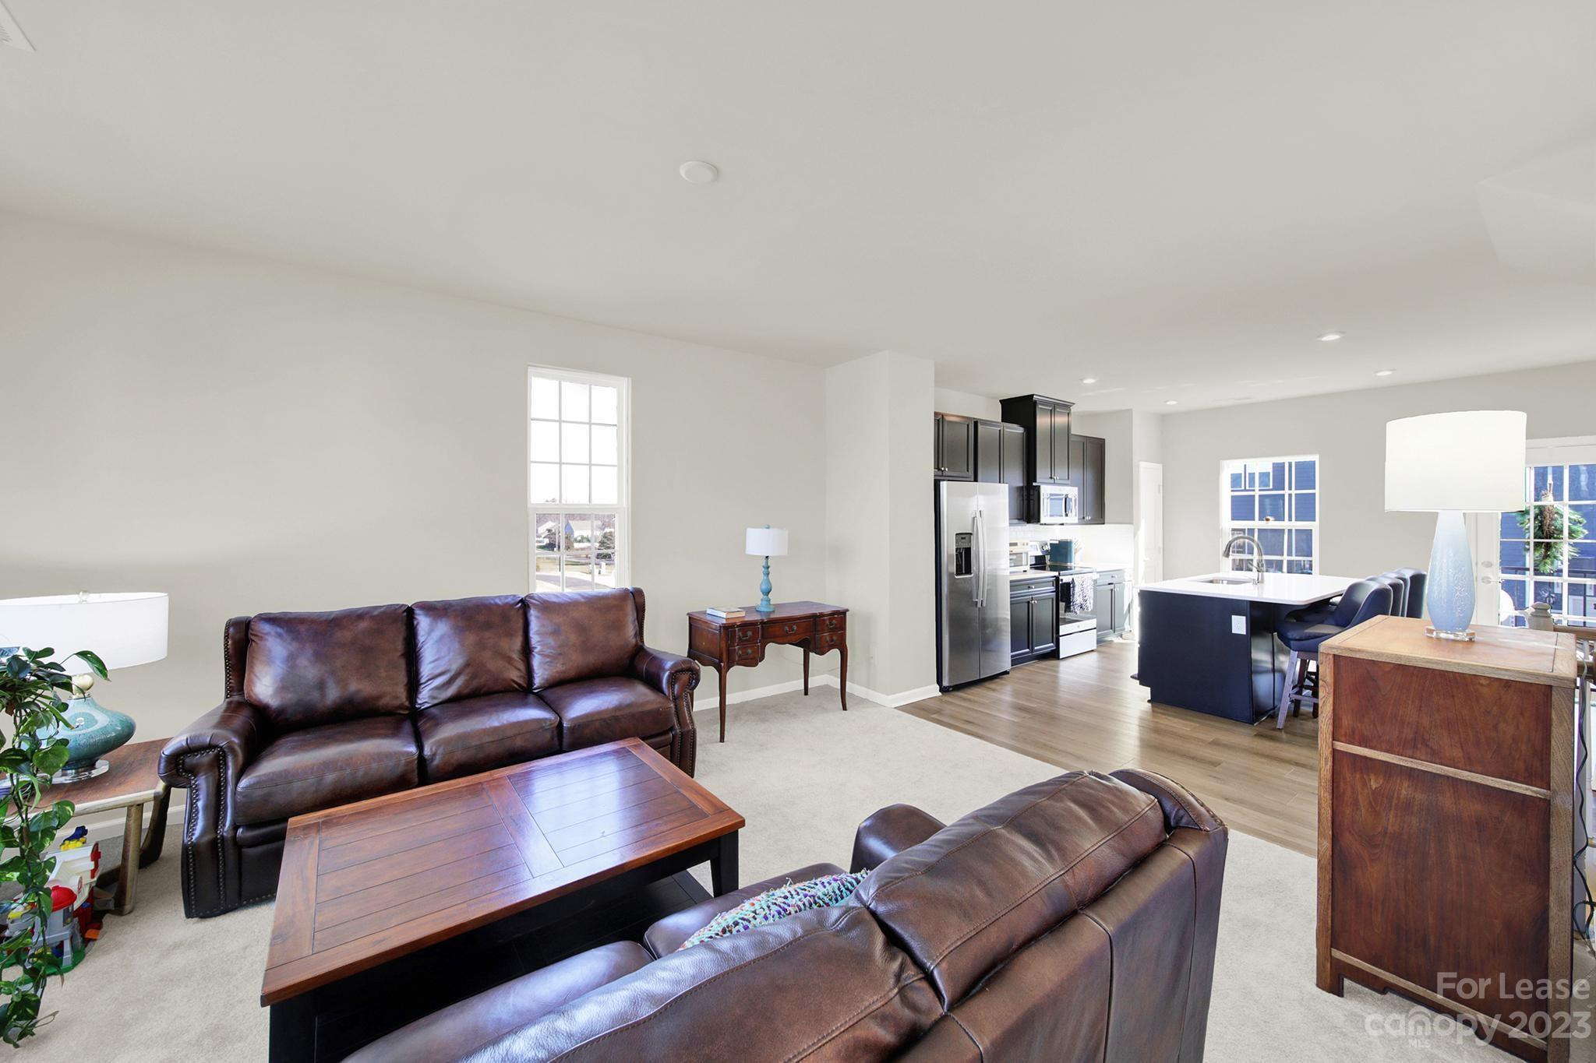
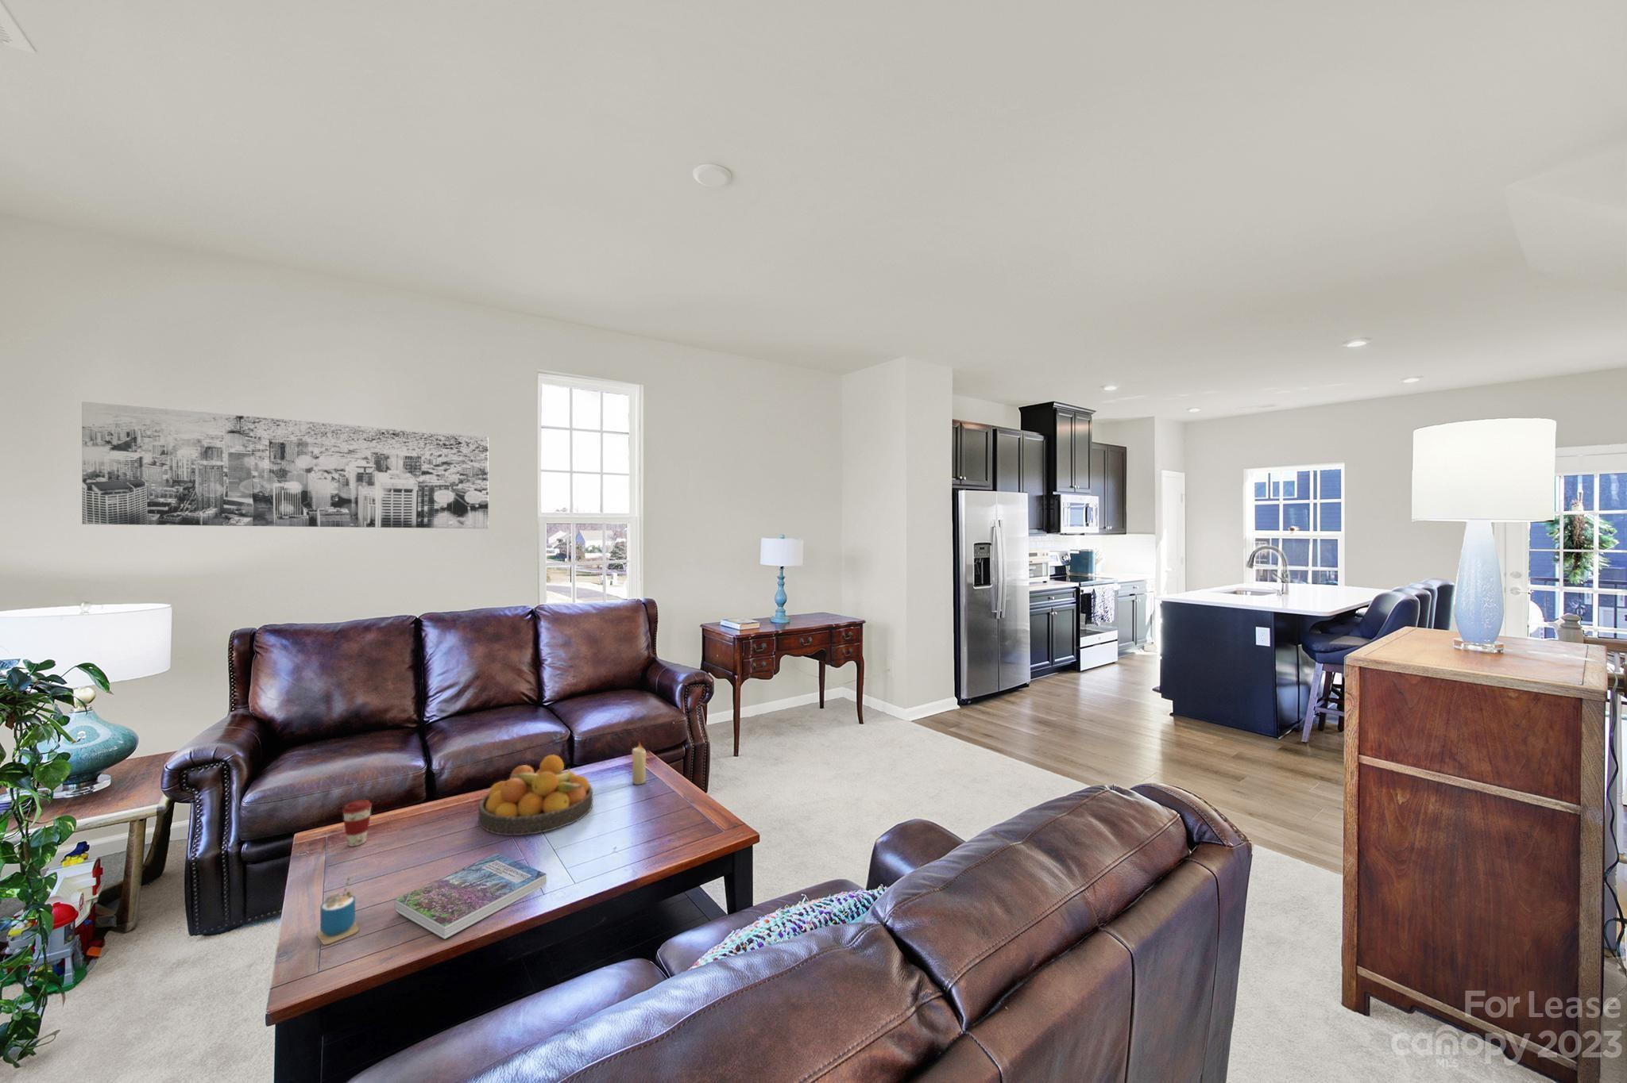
+ fruit bowl [478,754,594,836]
+ cup [316,875,360,945]
+ wall art [81,400,490,529]
+ book [394,852,547,940]
+ candle [631,741,647,786]
+ coffee cup [341,799,373,847]
